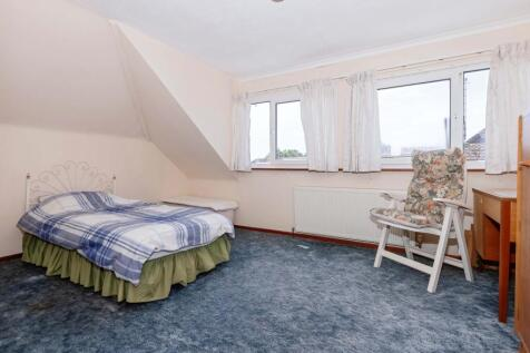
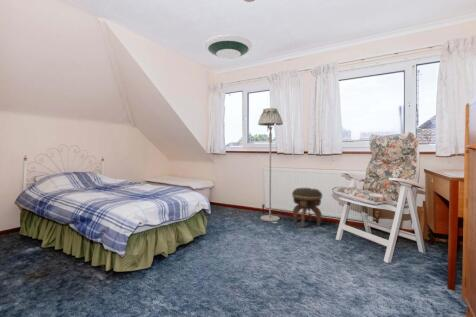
+ floor lamp [257,107,284,222]
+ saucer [204,34,253,61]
+ footstool [291,187,323,228]
